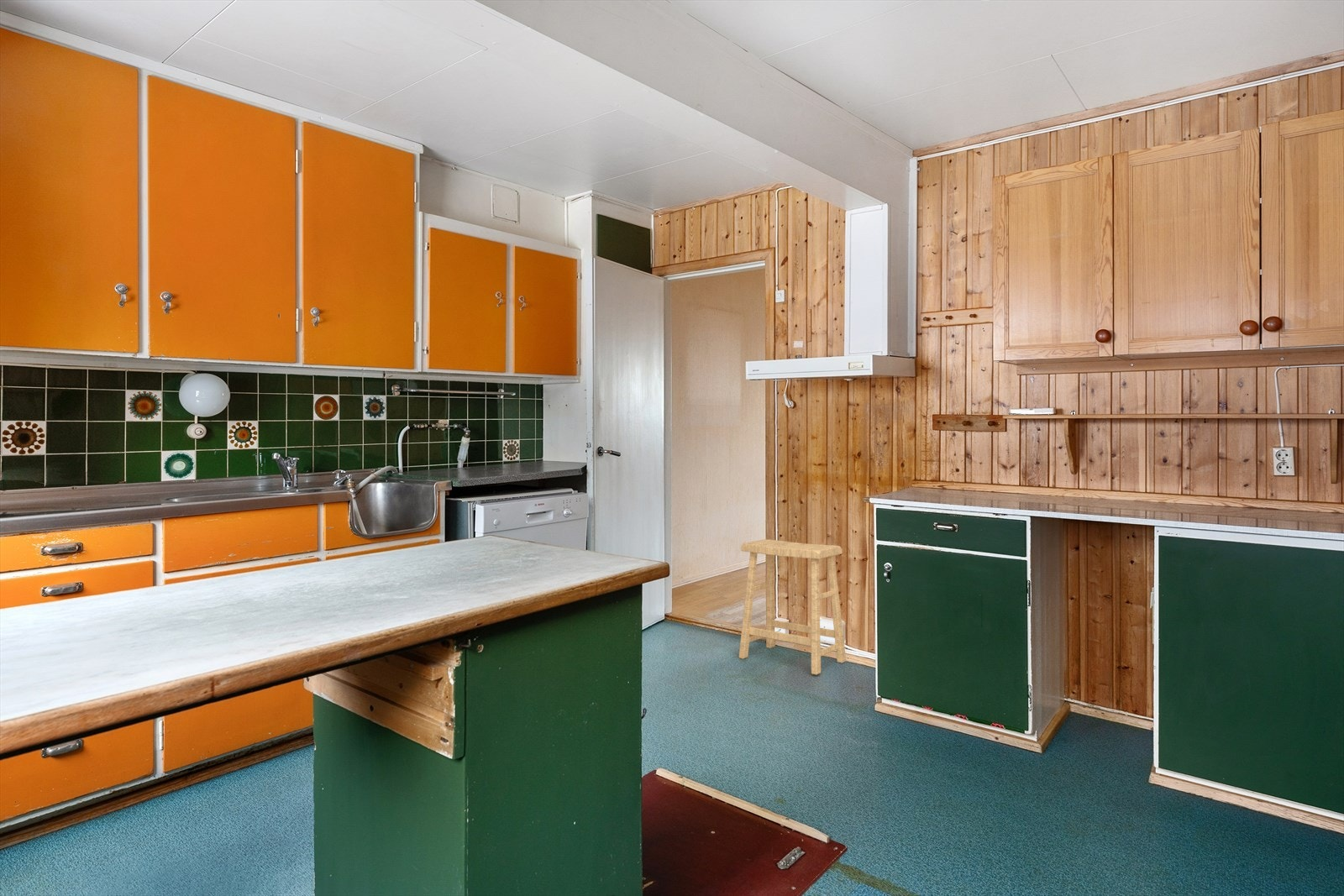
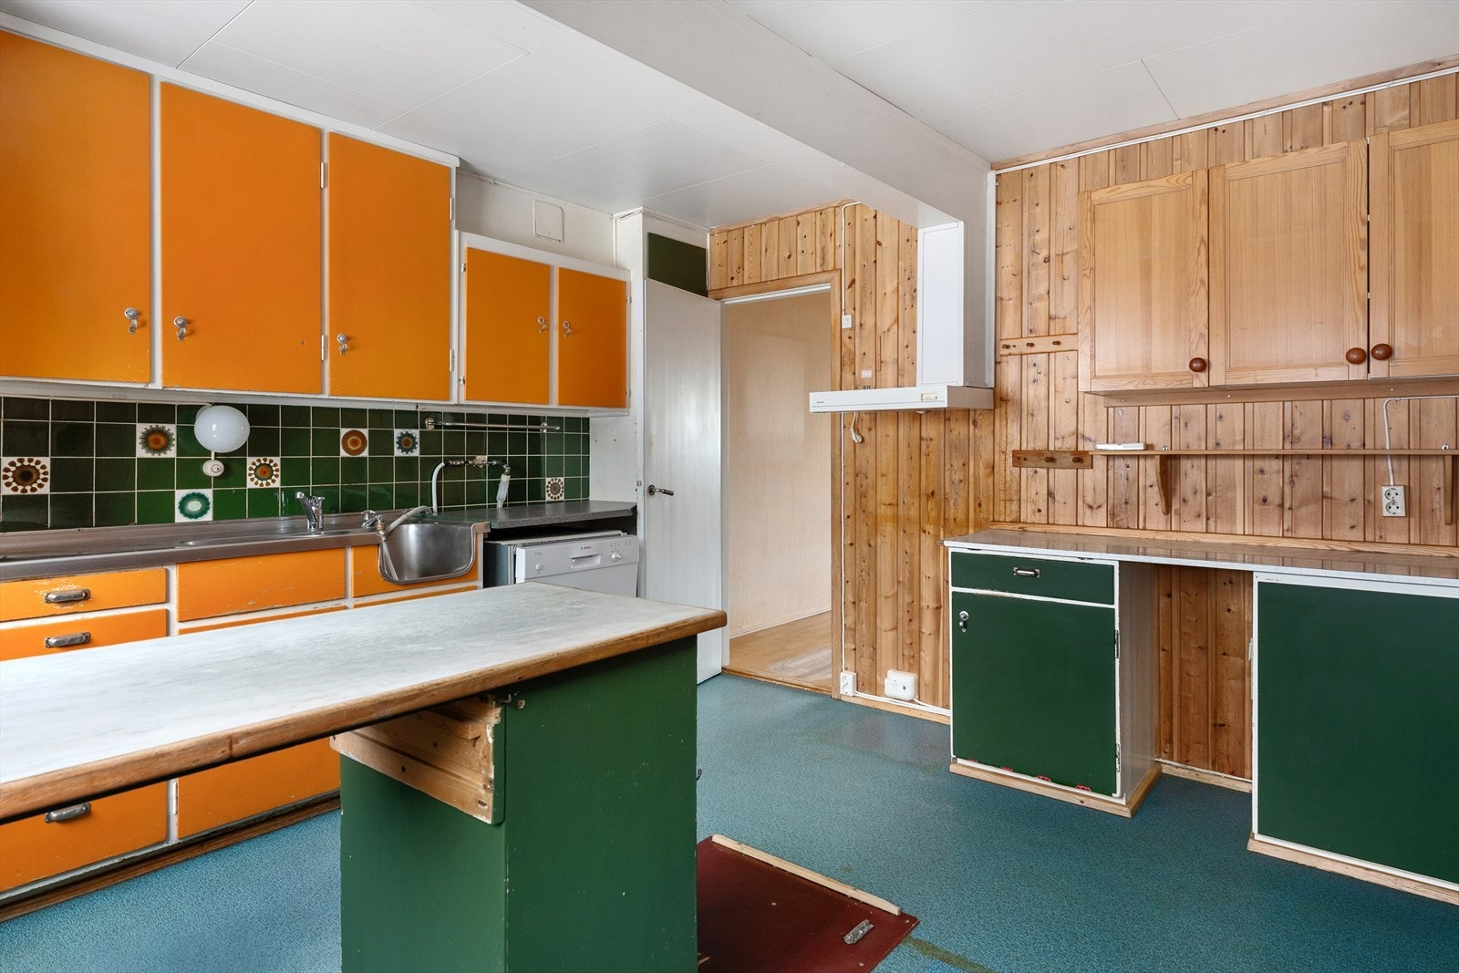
- stool [738,538,847,676]
